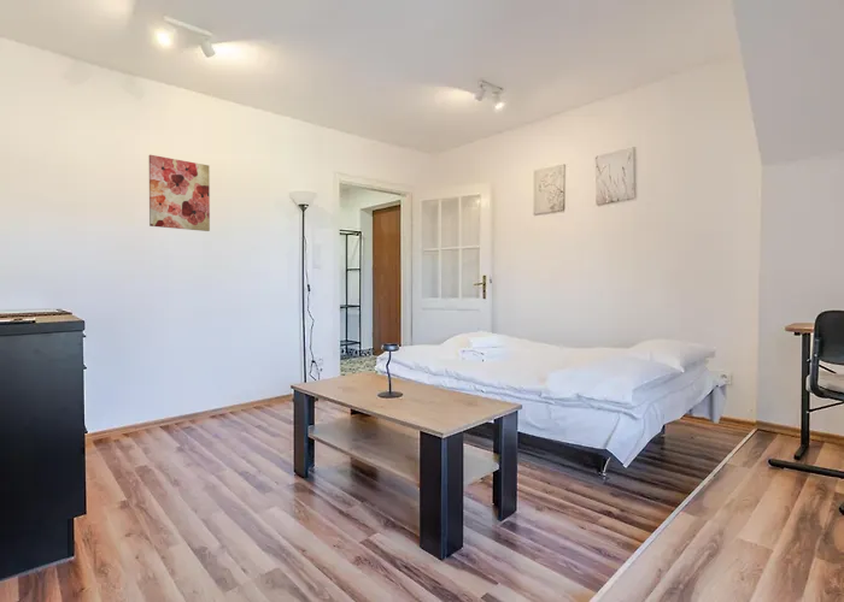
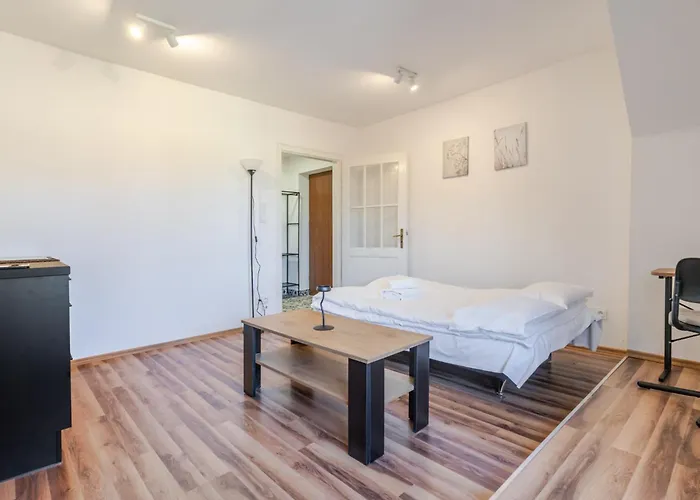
- wall art [148,153,211,232]
